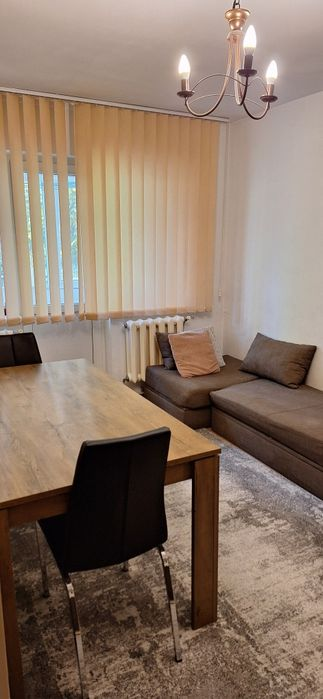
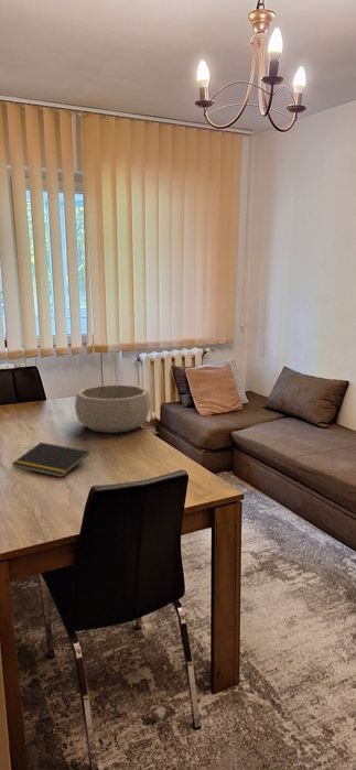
+ notepad [11,442,90,478]
+ decorative bowl [74,383,151,434]
